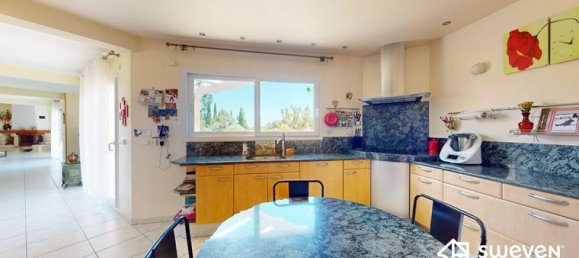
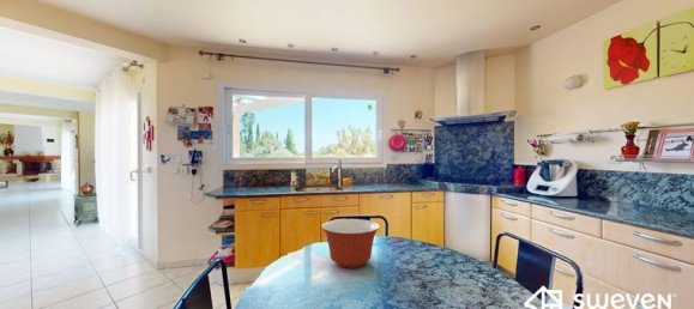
+ mixing bowl [320,218,381,269]
